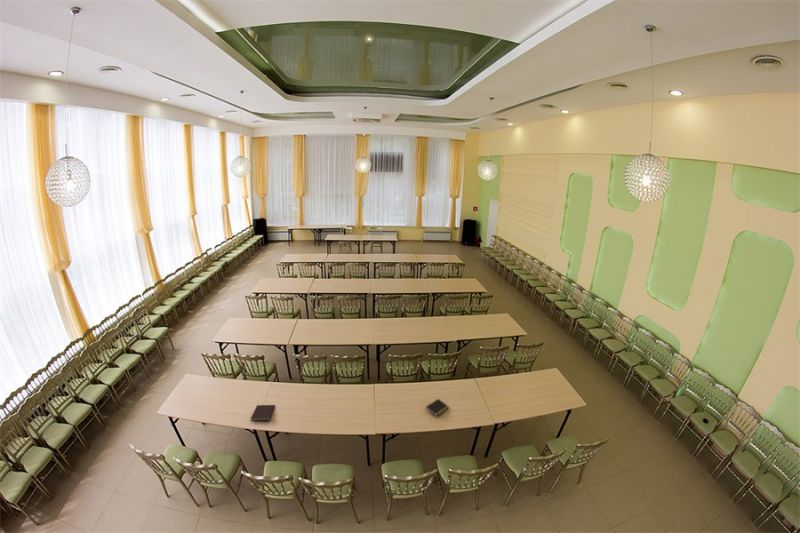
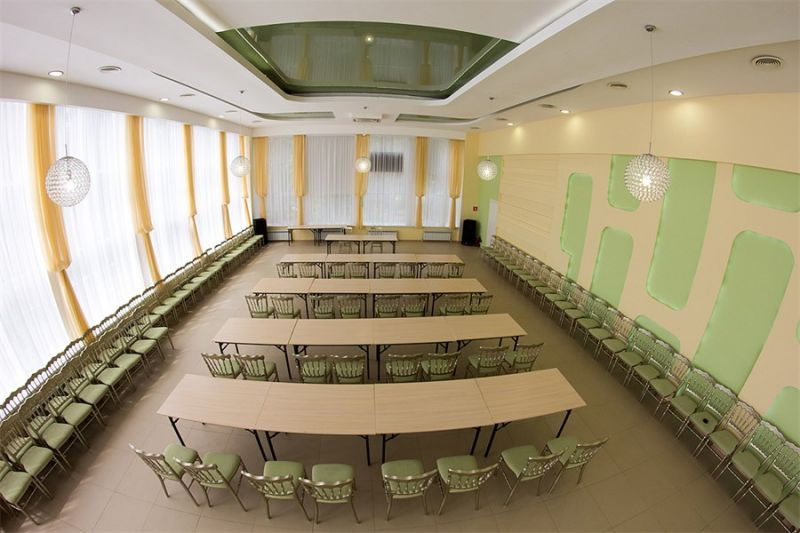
- notepad [425,398,450,417]
- notebook [250,404,276,422]
